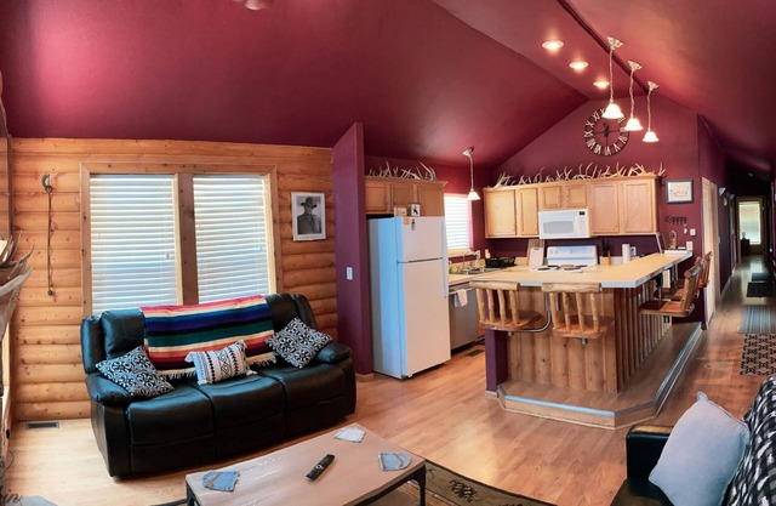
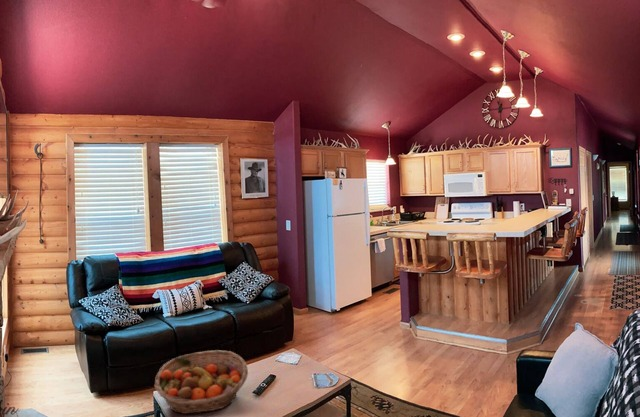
+ fruit basket [154,349,249,415]
